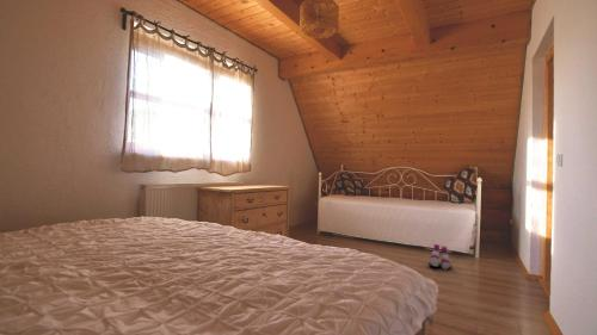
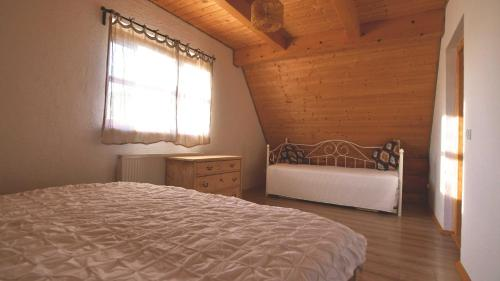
- boots [427,243,453,271]
